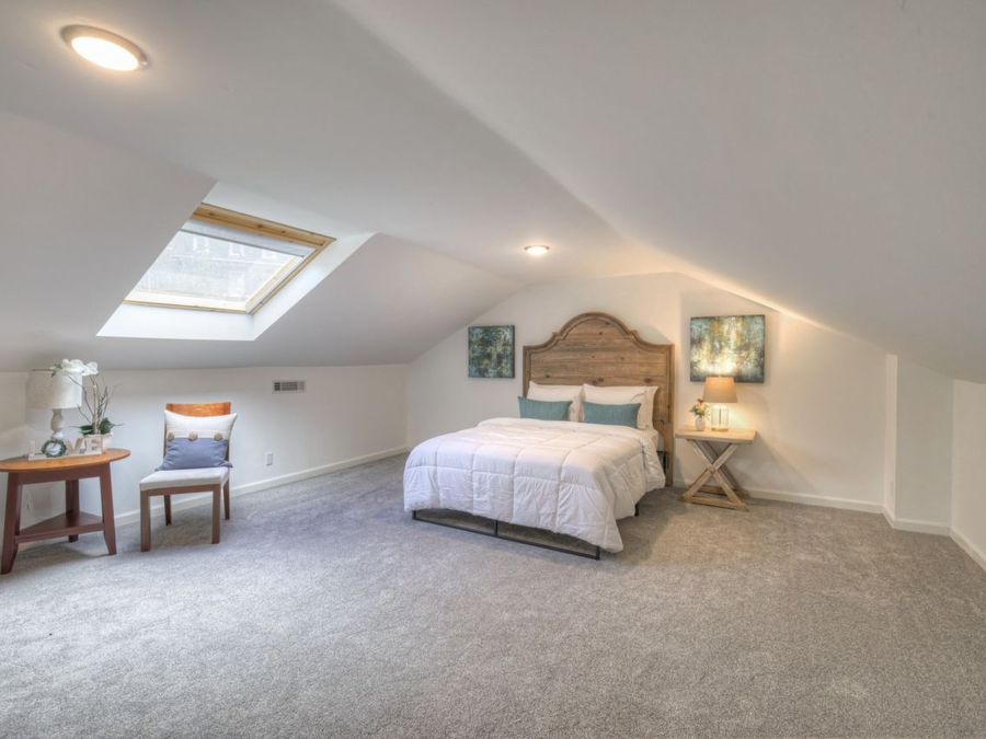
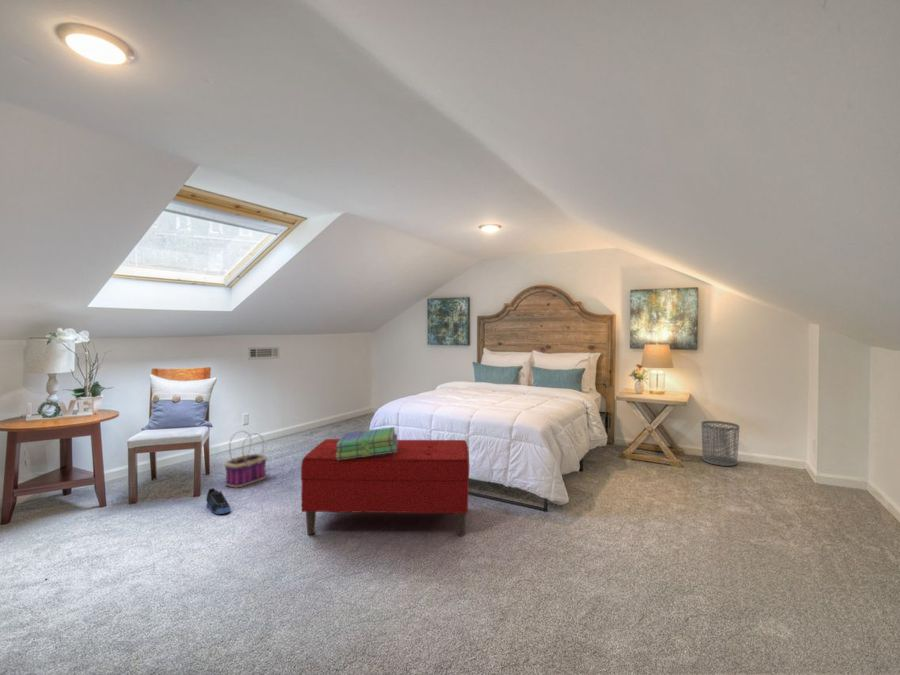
+ stack of books [336,426,399,460]
+ waste bin [700,420,740,467]
+ sneaker [205,487,231,515]
+ basket [223,430,268,488]
+ bench [300,438,471,537]
